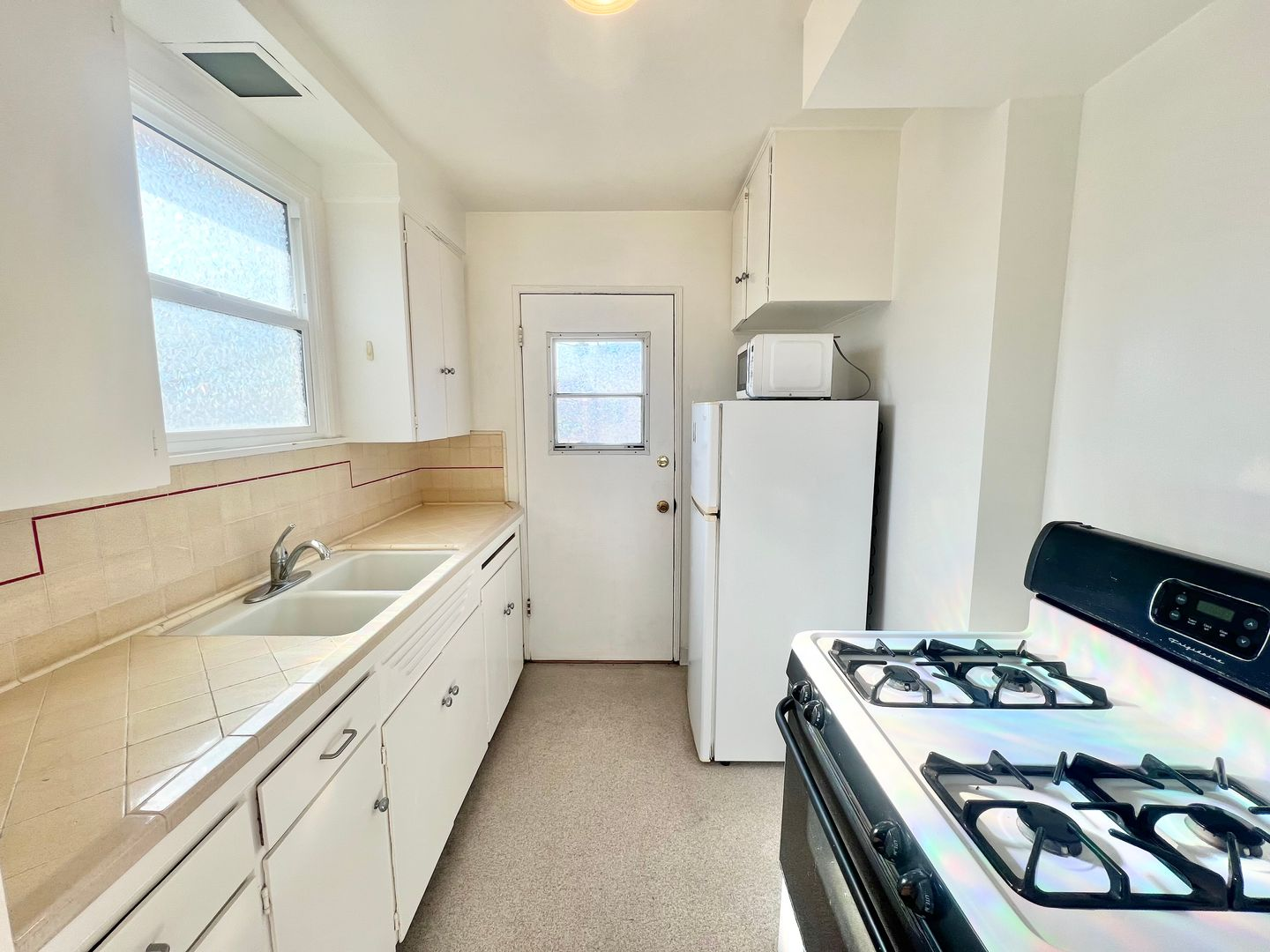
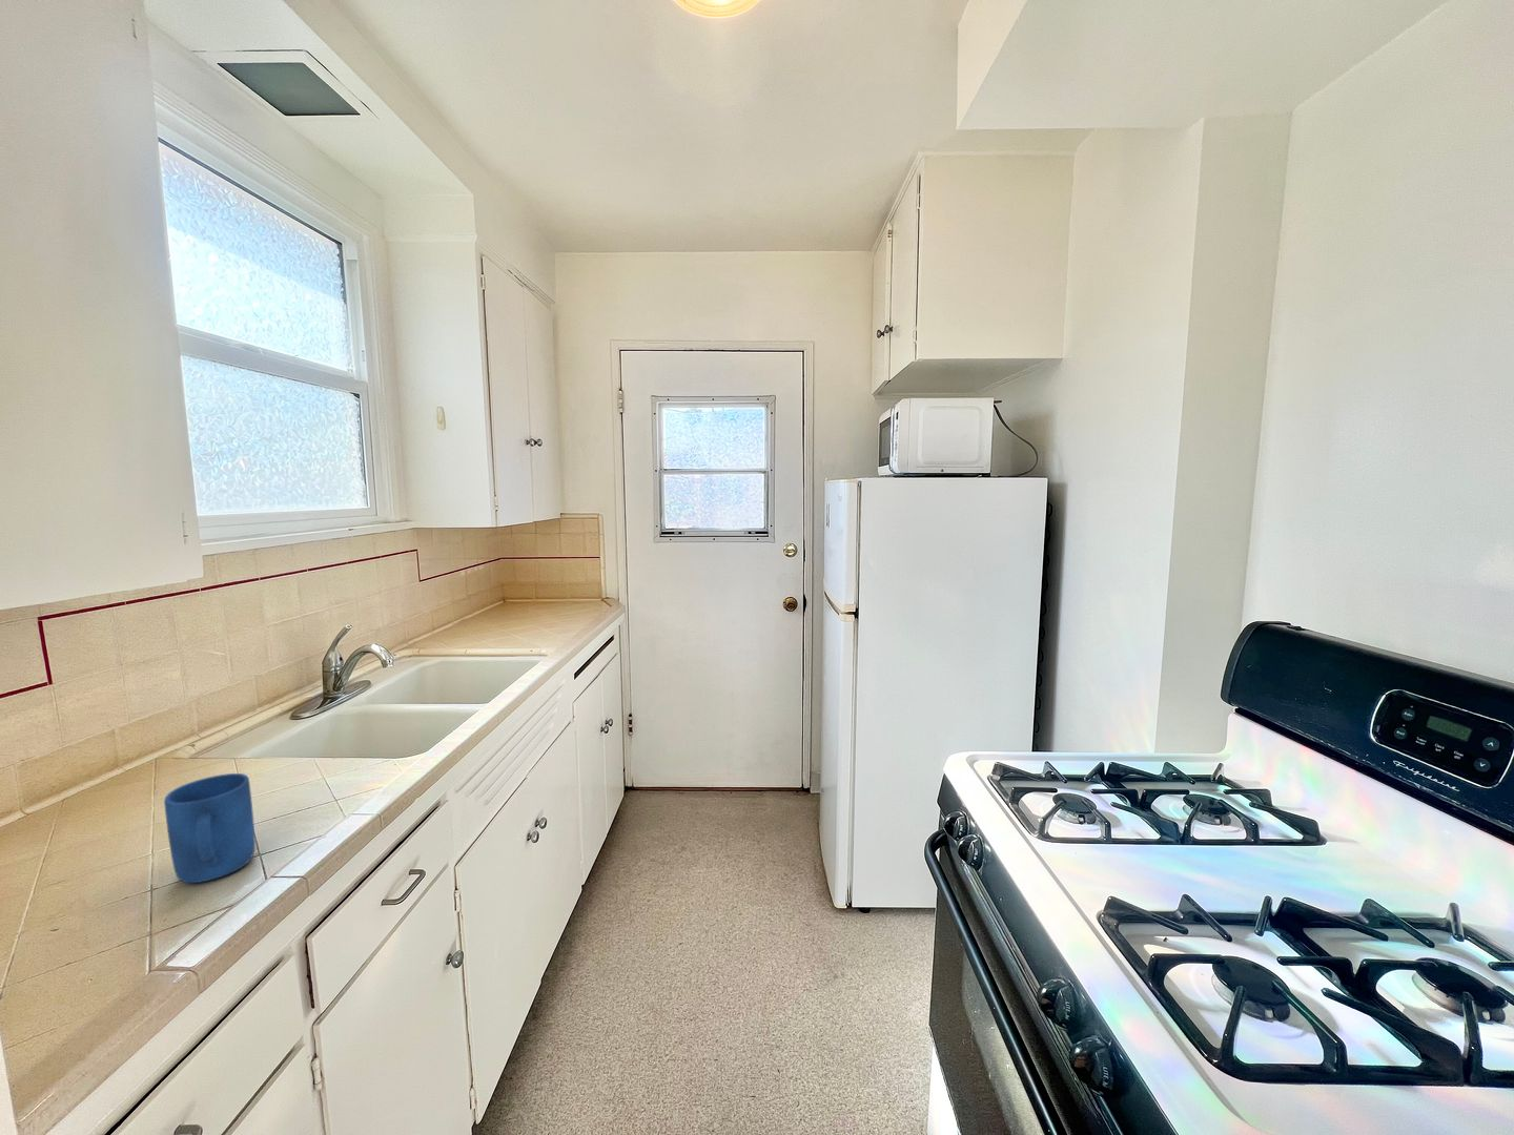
+ mug [163,773,256,883]
